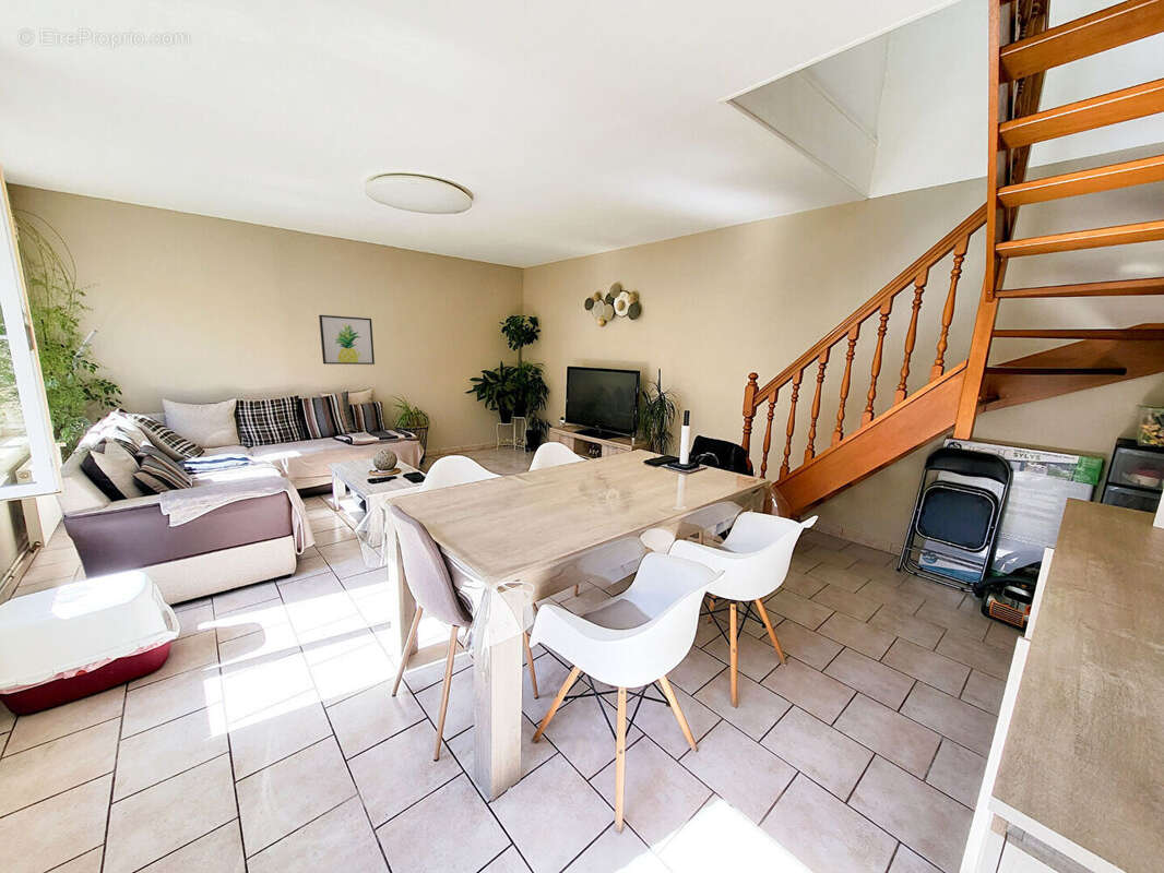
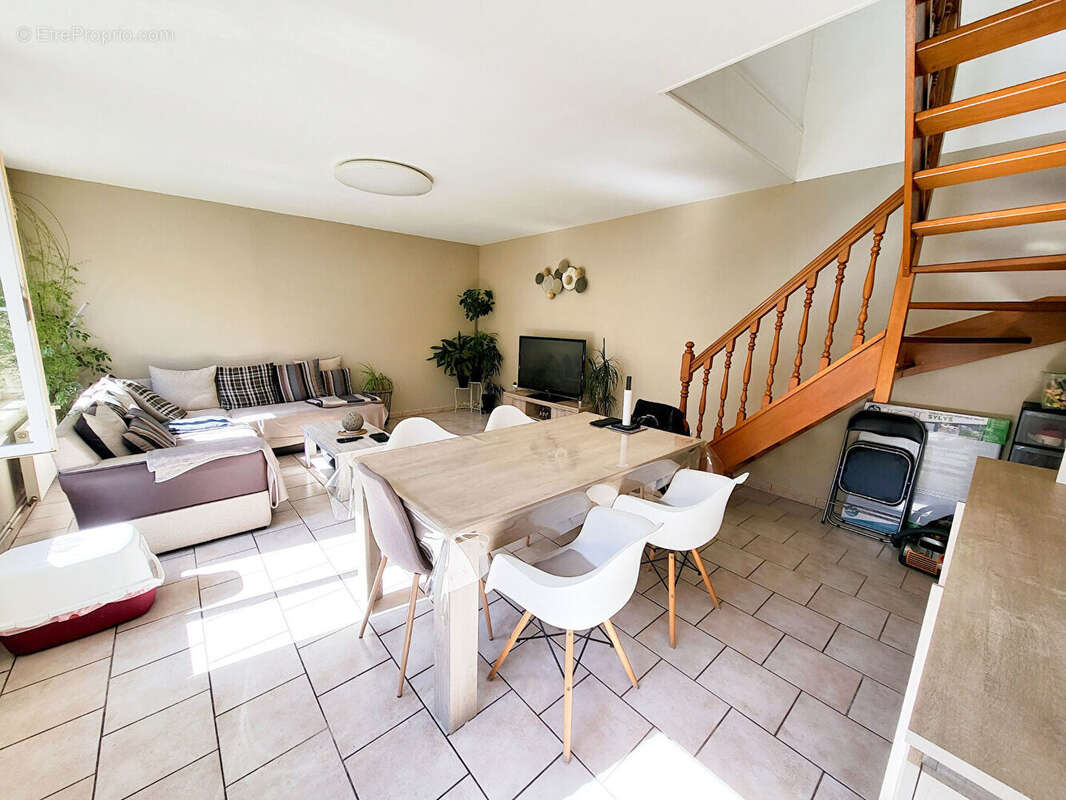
- wall art [318,314,376,366]
